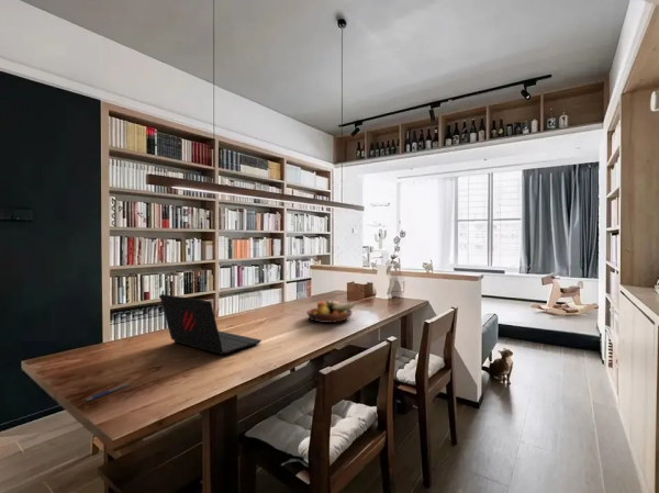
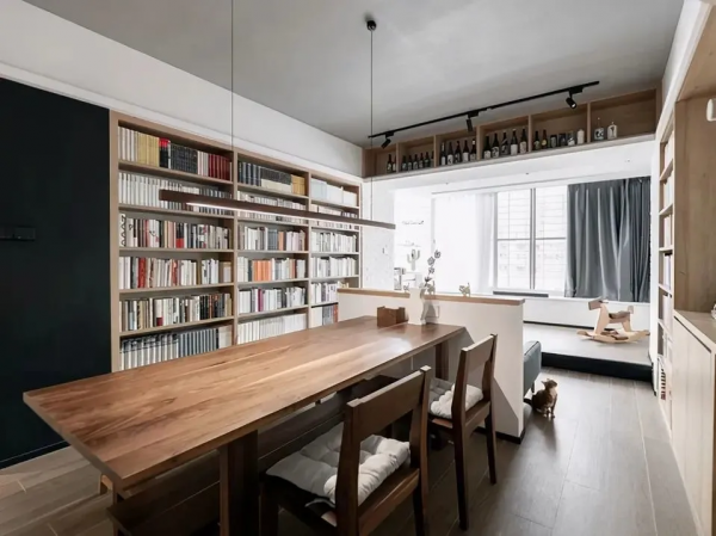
- laptop [159,293,263,356]
- pen [86,382,131,402]
- fruit bowl [305,300,356,324]
